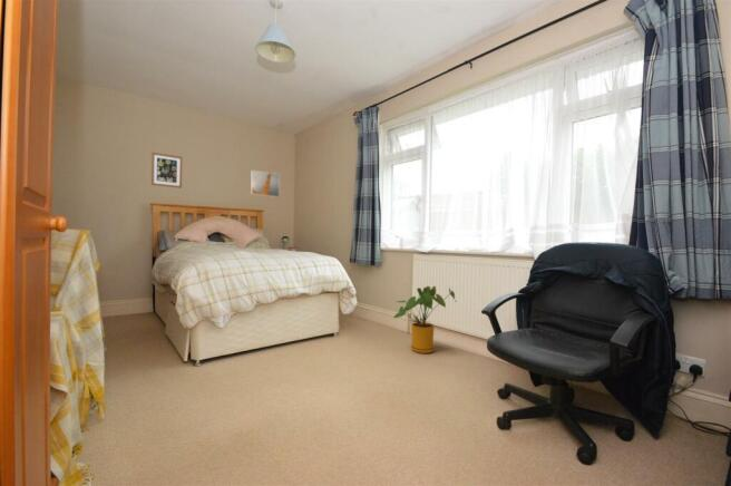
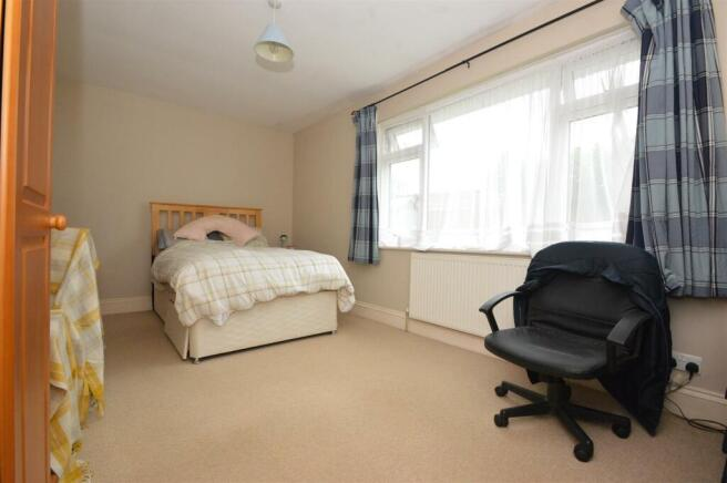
- house plant [392,285,458,354]
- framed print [250,169,281,198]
- wall art [150,150,183,189]
